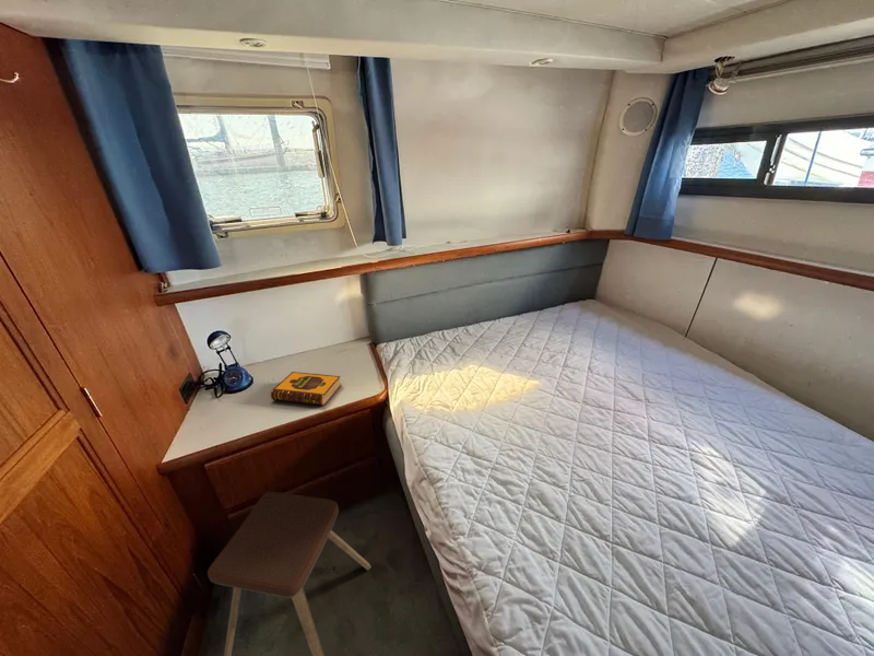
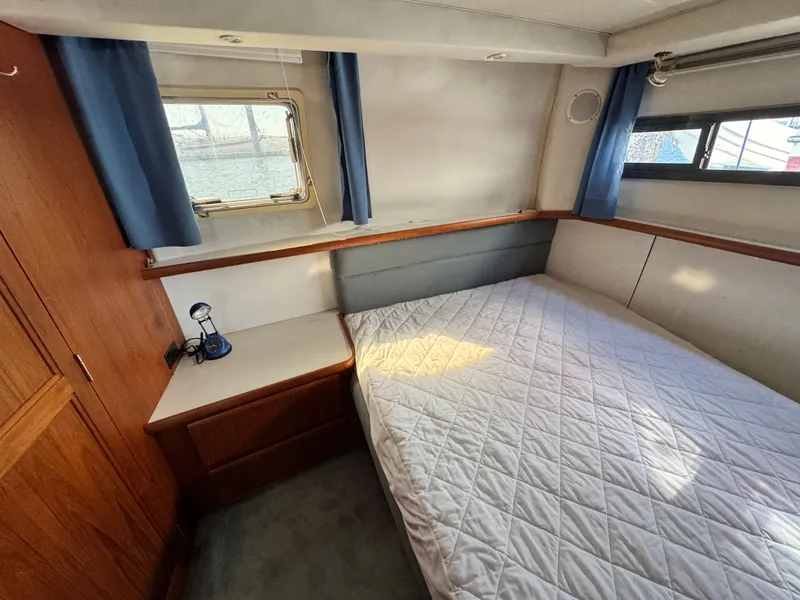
- music stool [206,491,373,656]
- hardback book [270,371,342,407]
